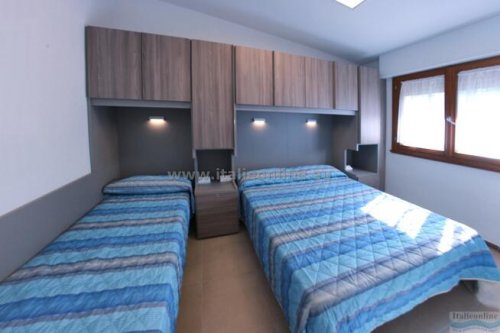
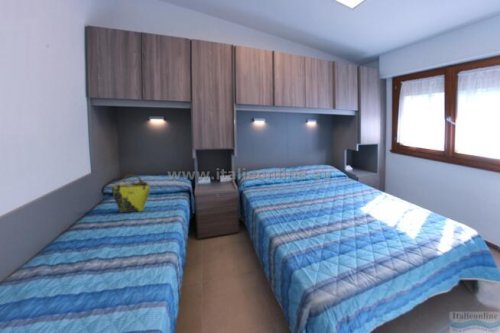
+ tote bag [110,173,152,214]
